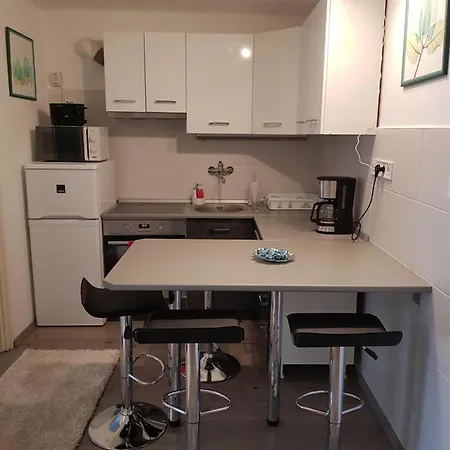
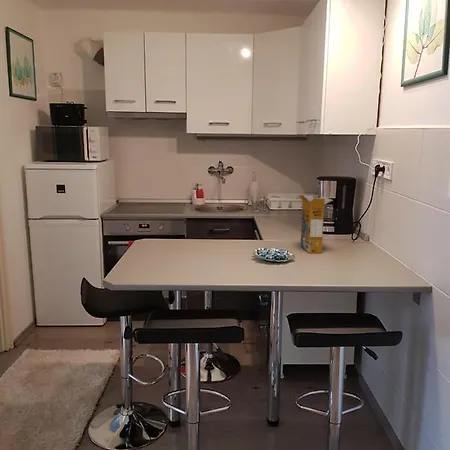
+ cereal box [298,194,333,254]
